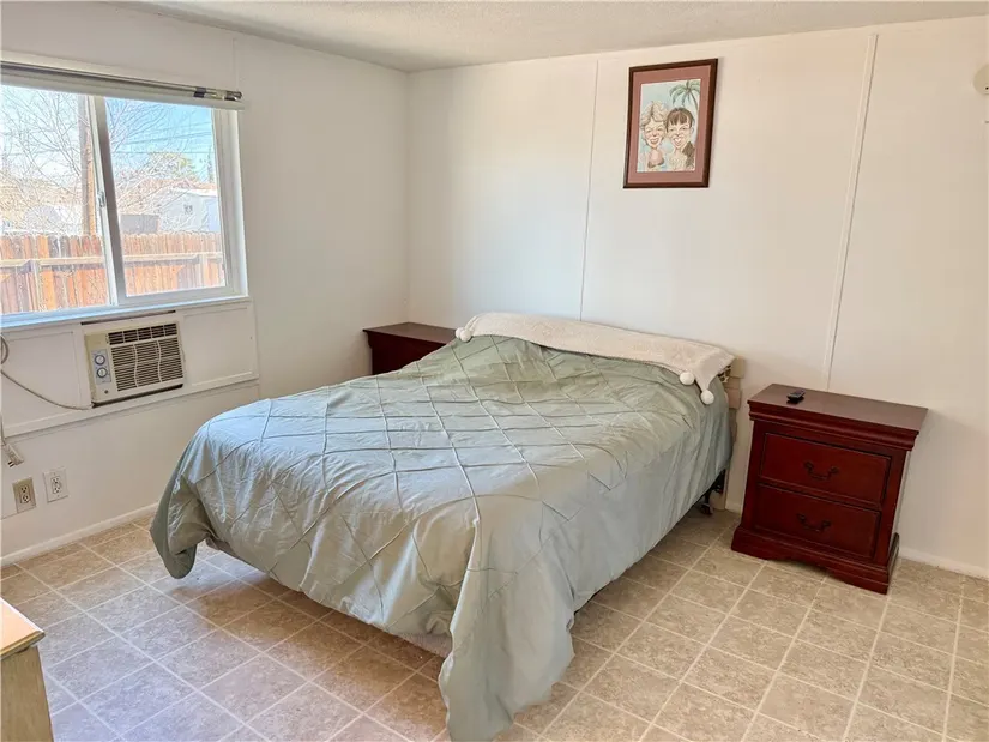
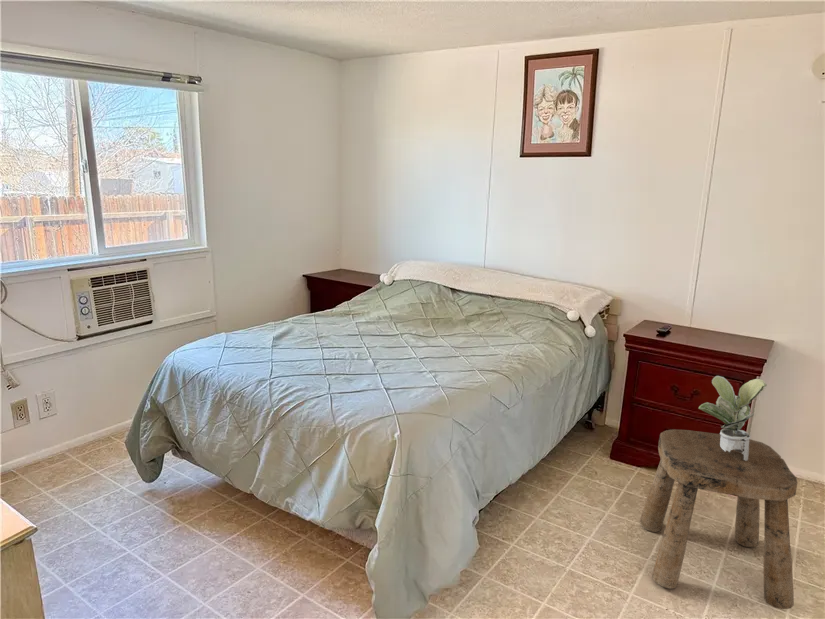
+ stool [639,428,798,610]
+ potted plant [697,375,768,461]
